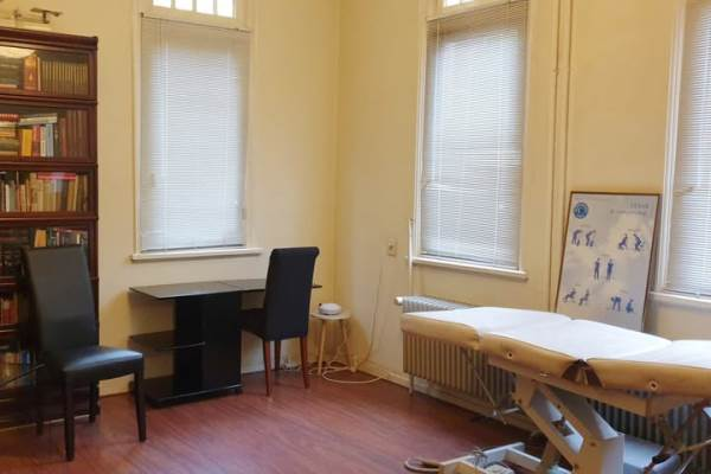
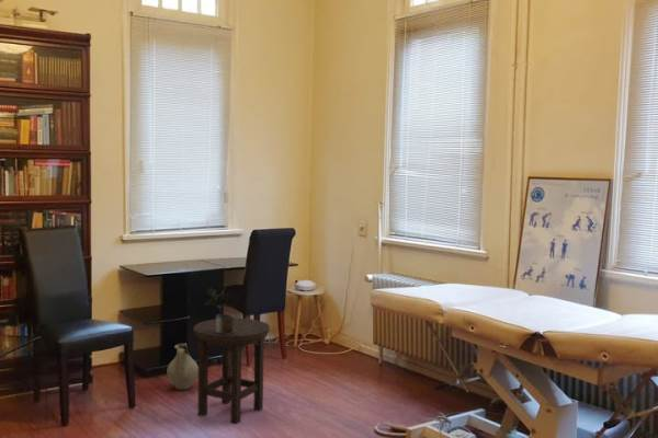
+ ceramic jug [166,343,198,391]
+ potted plant [204,286,236,334]
+ stool [193,318,271,425]
